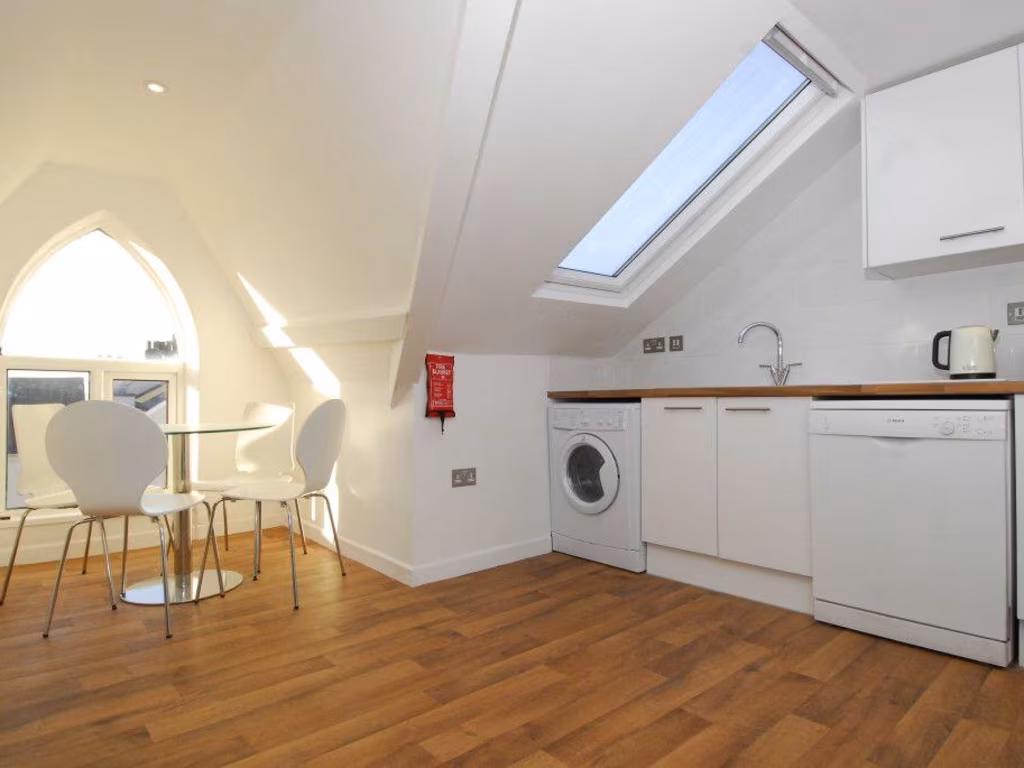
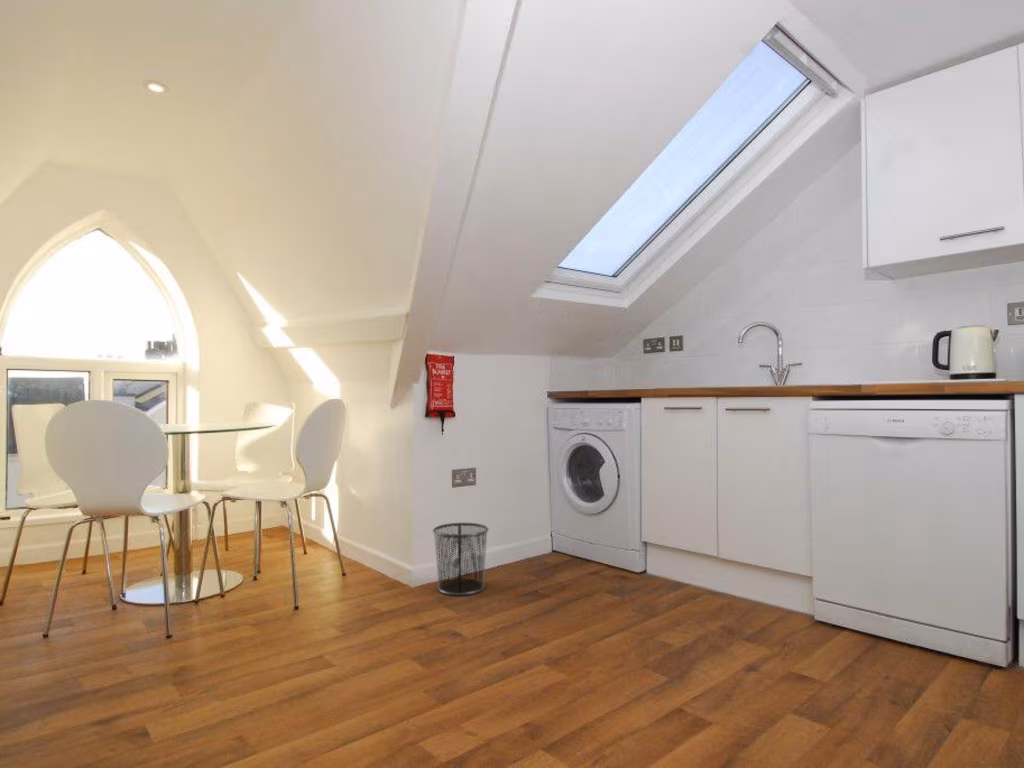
+ waste bin [432,522,490,597]
